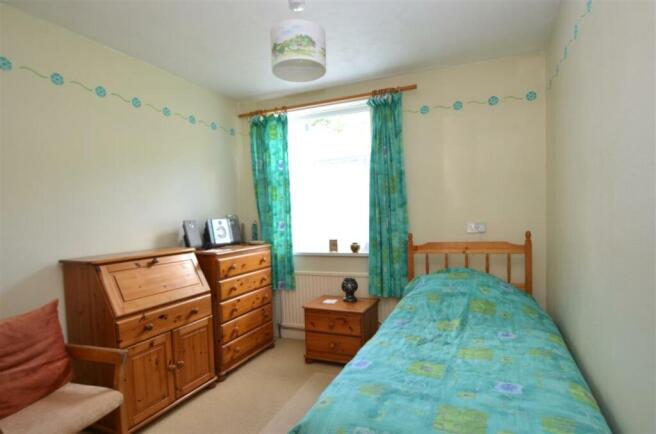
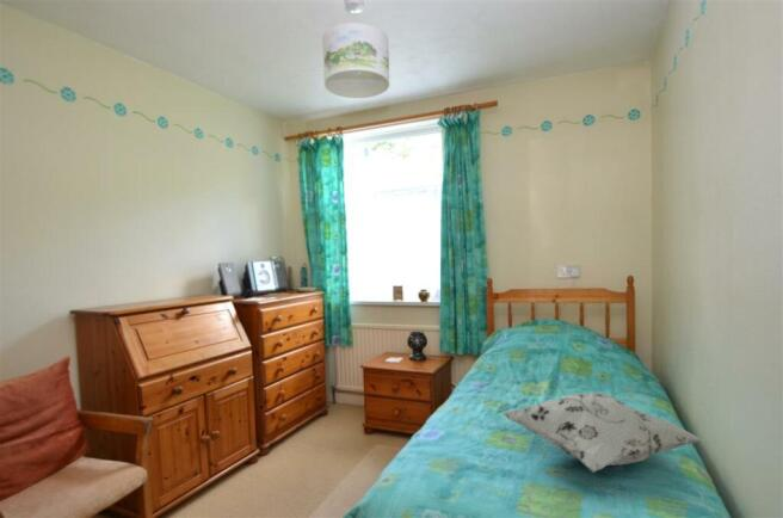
+ decorative pillow [501,391,705,474]
